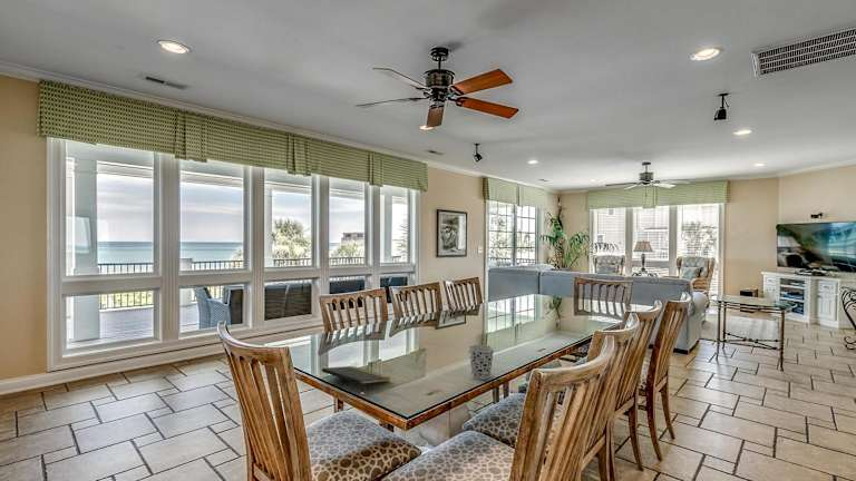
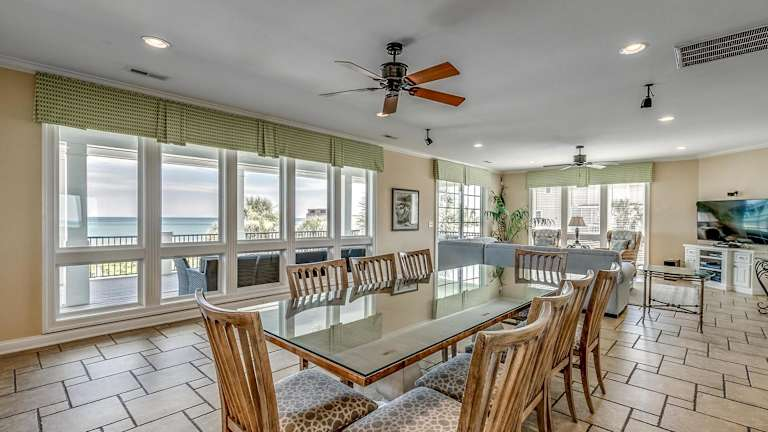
- notepad [321,365,391,391]
- cup [467,344,495,381]
